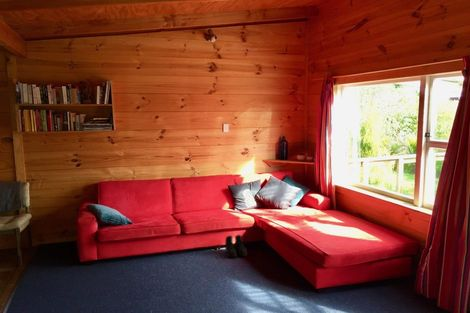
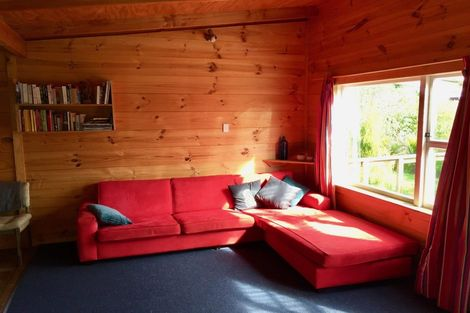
- boots [224,234,248,258]
